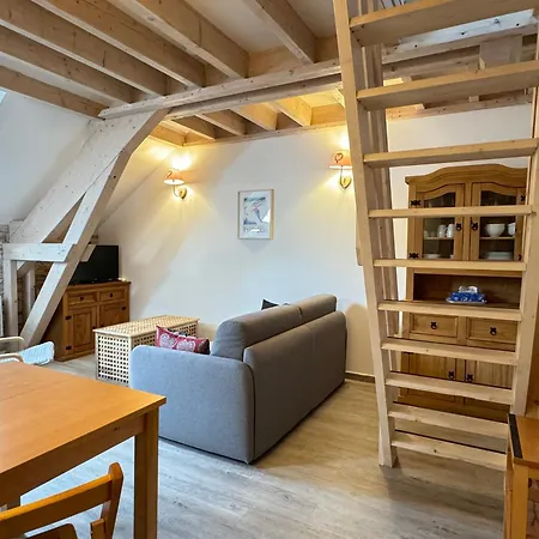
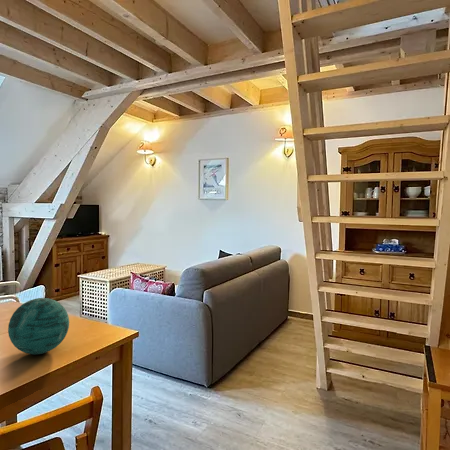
+ decorative orb [7,297,70,355]
